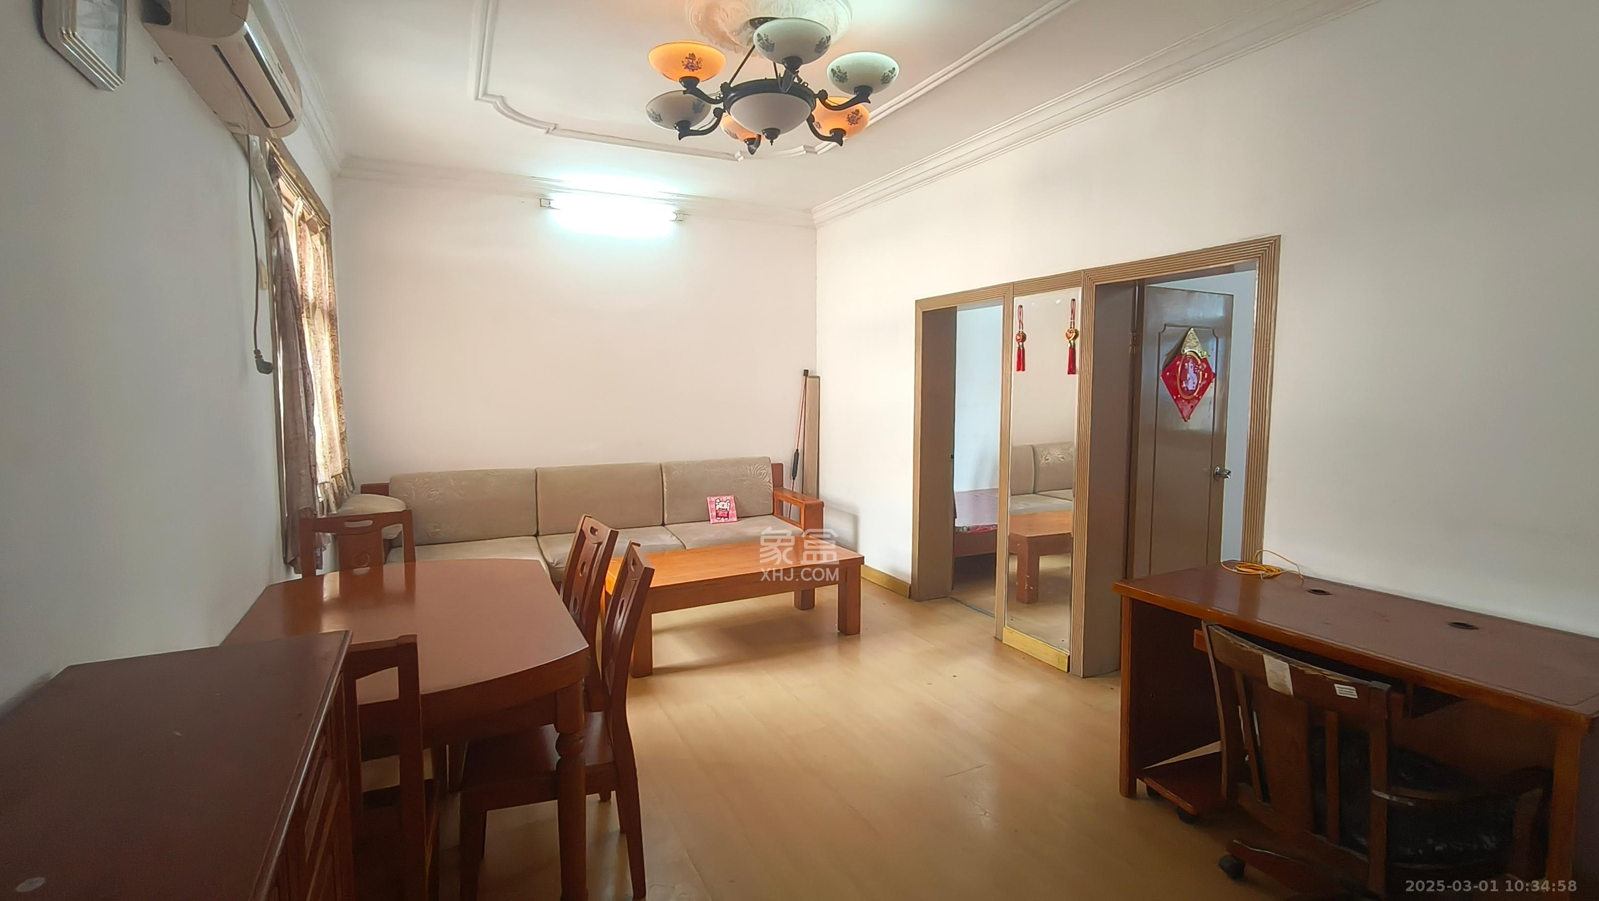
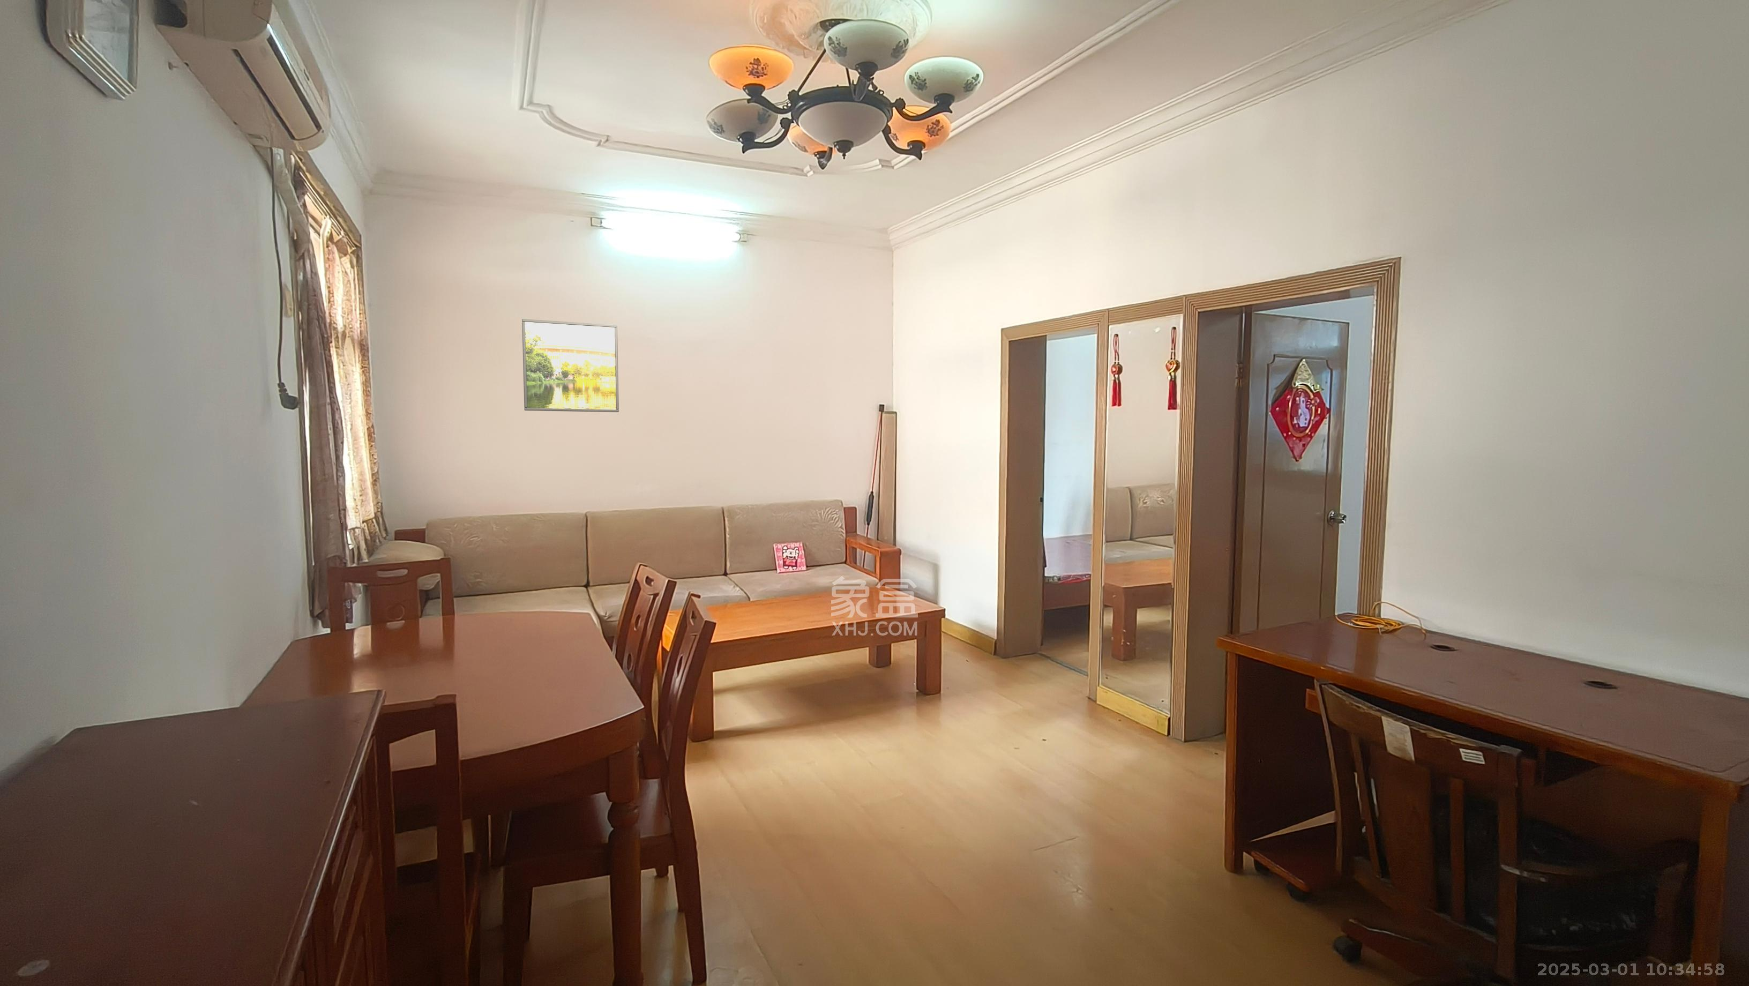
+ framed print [521,318,620,413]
